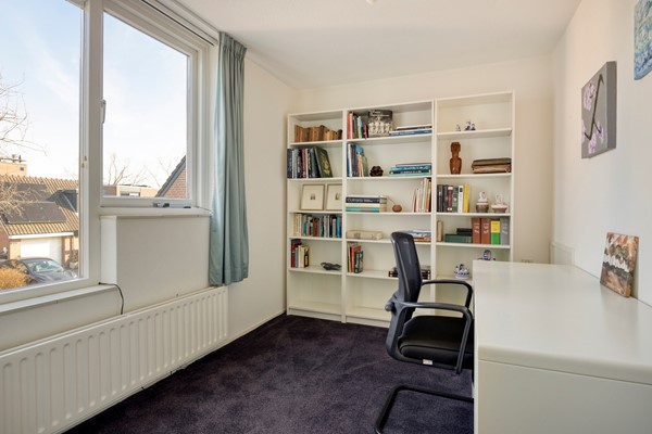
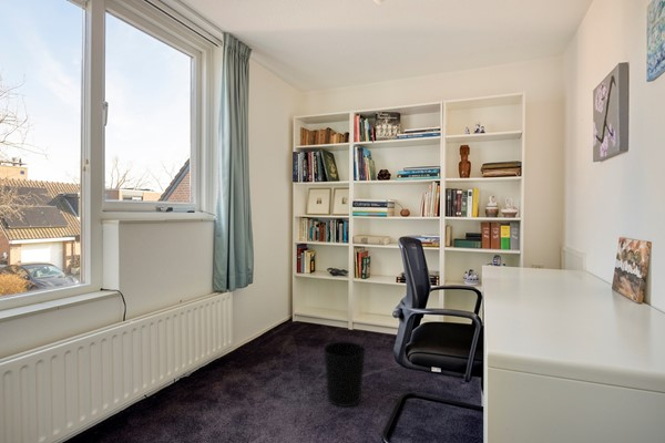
+ wastebasket [323,340,367,408]
